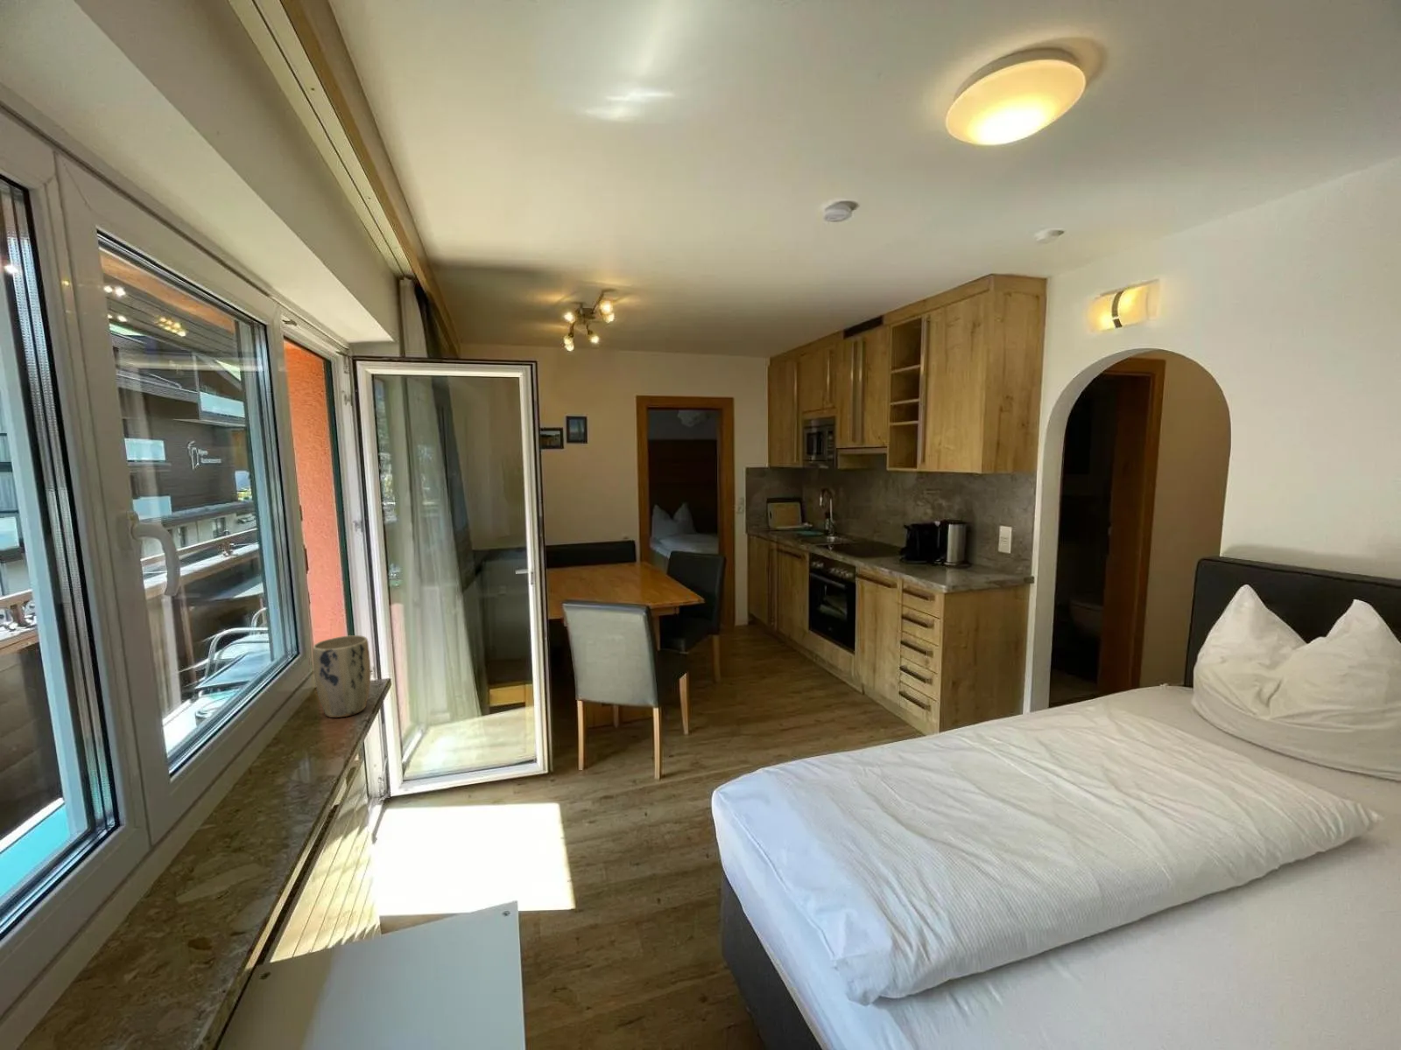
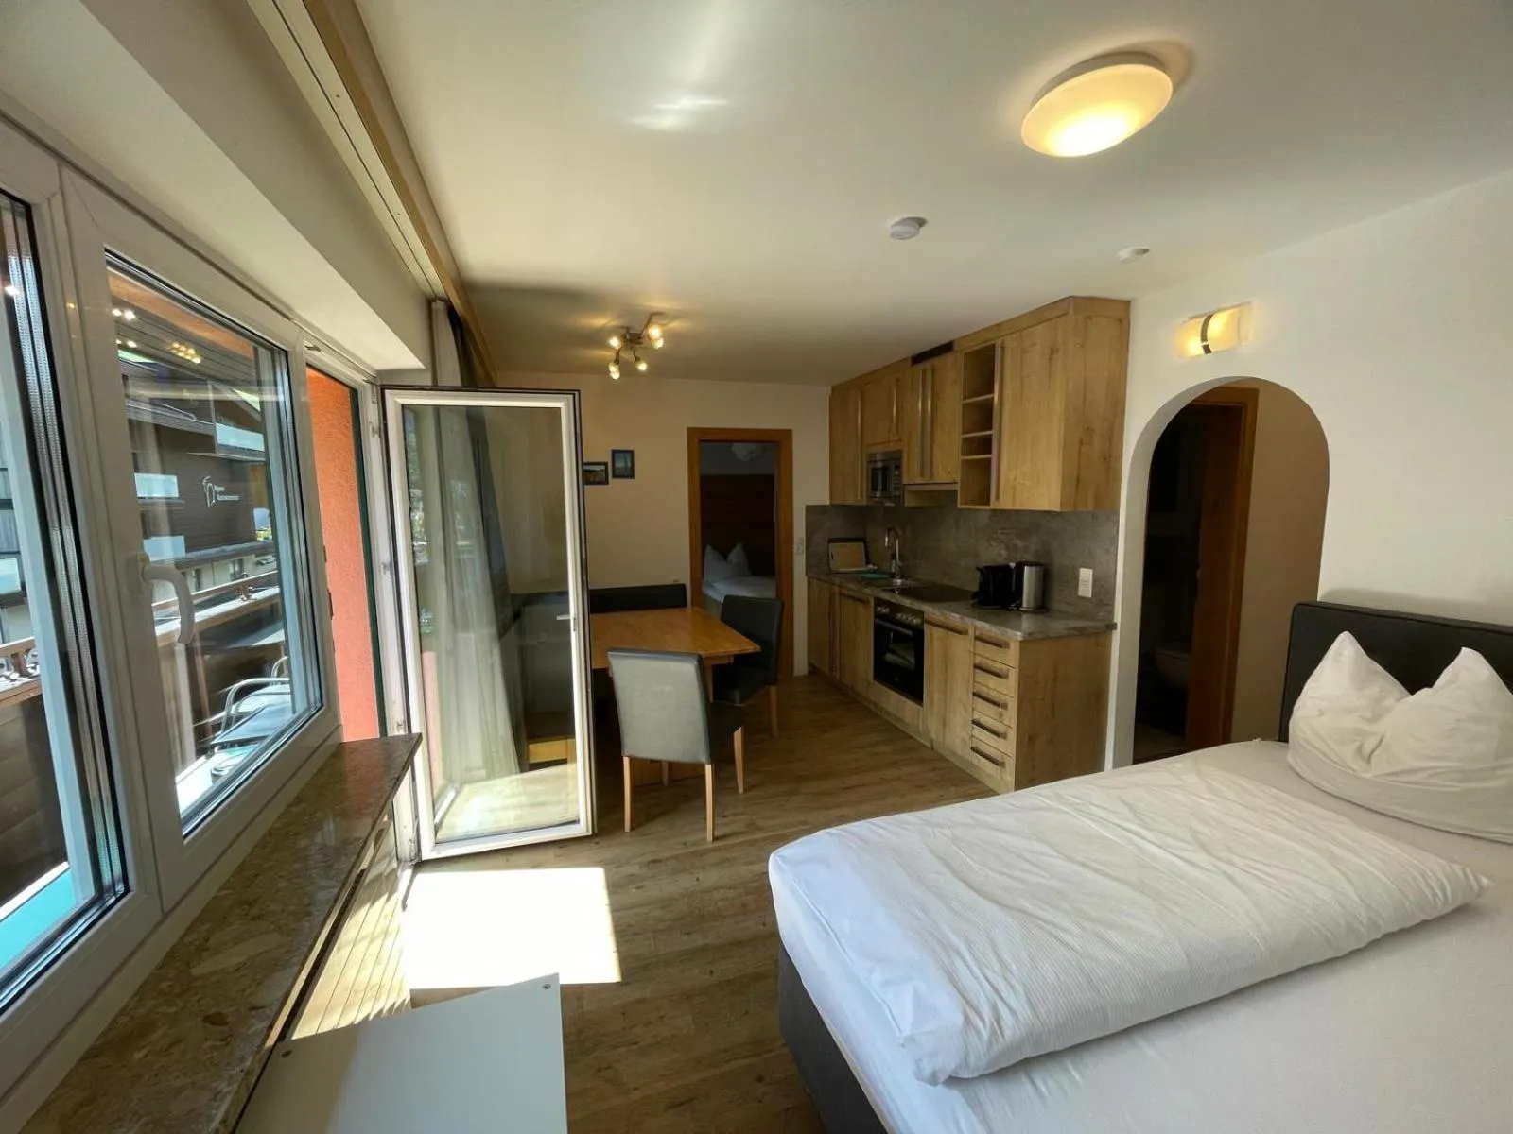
- plant pot [312,634,372,718]
